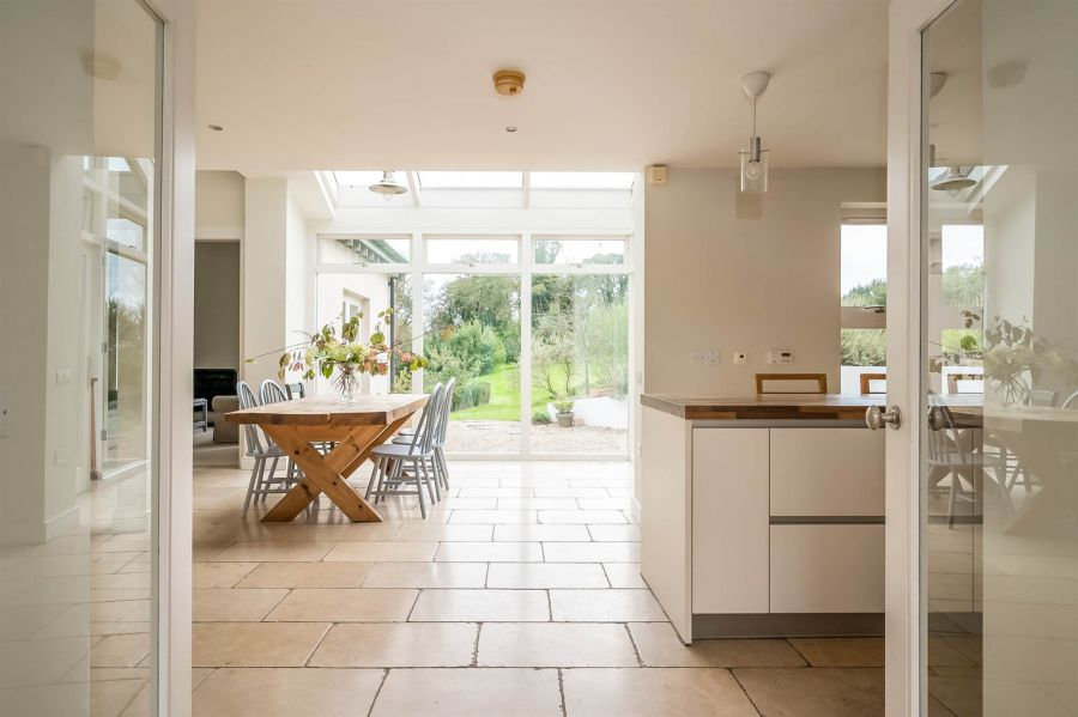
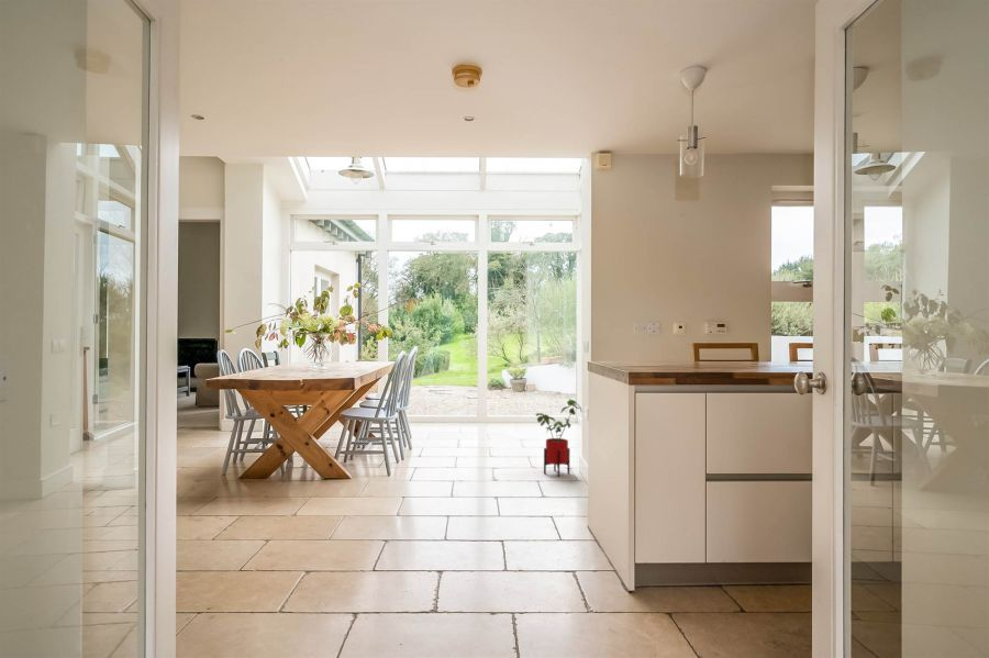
+ house plant [534,398,582,478]
